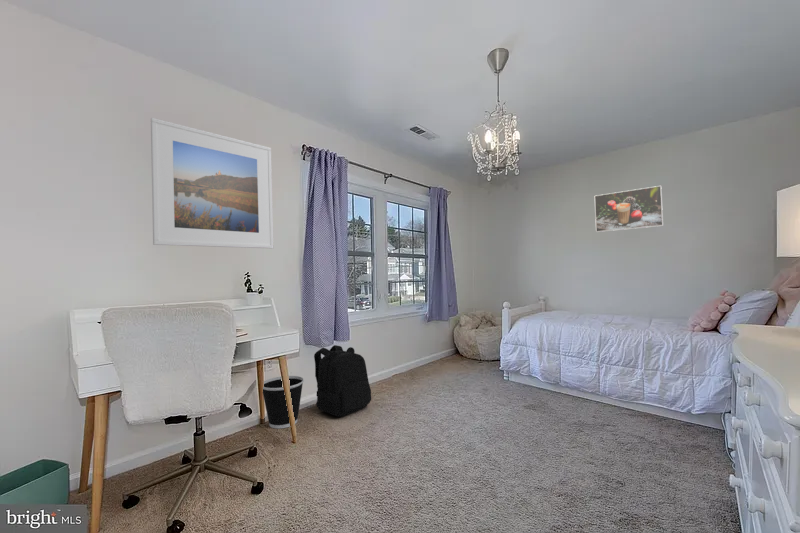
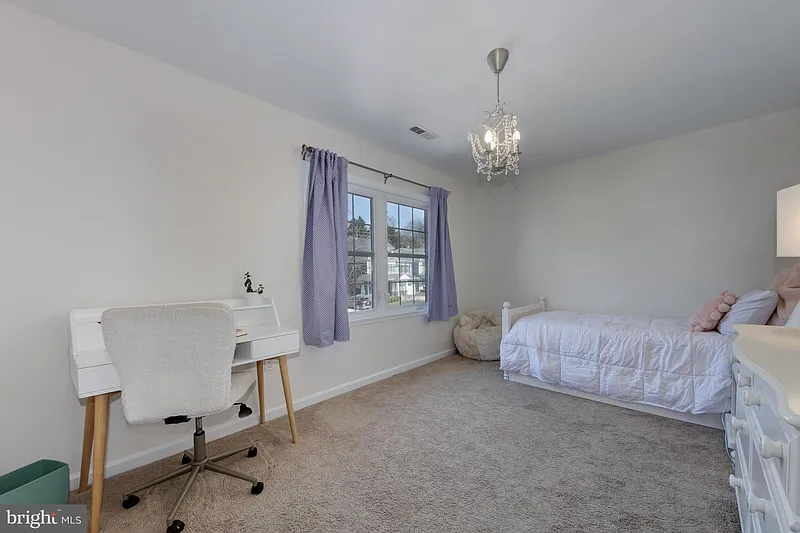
- wastebasket [262,375,305,429]
- backpack [313,344,372,418]
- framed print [150,117,274,249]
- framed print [594,185,664,233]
